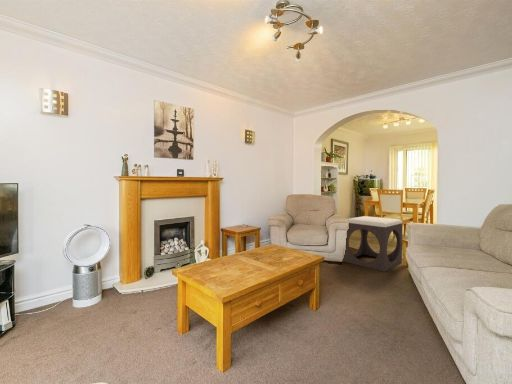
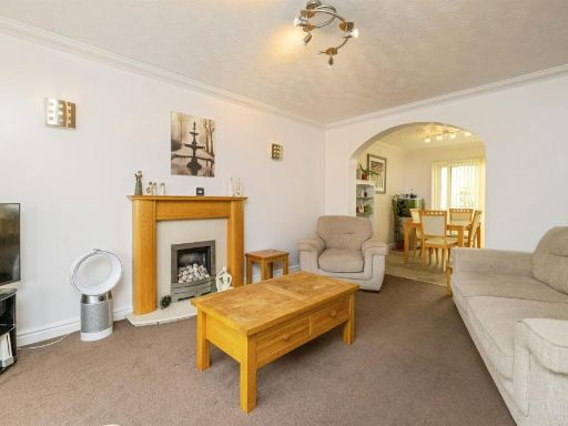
- footstool [343,215,403,273]
